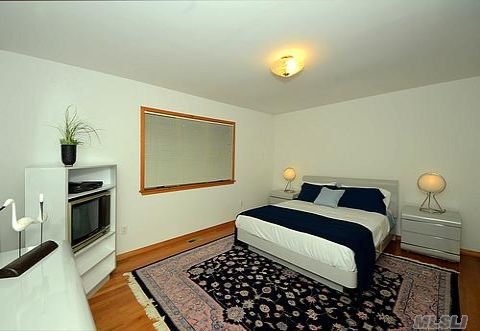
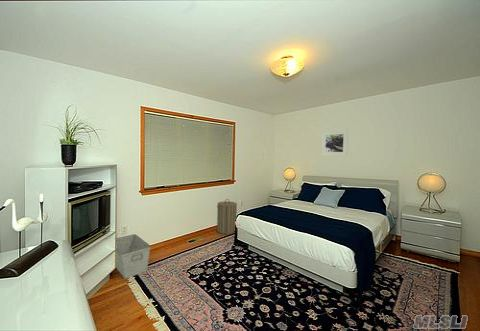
+ storage bin [115,233,151,280]
+ laundry hamper [216,198,238,235]
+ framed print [320,129,349,157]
